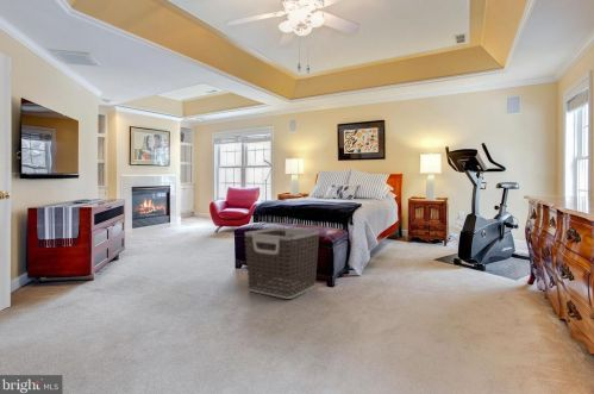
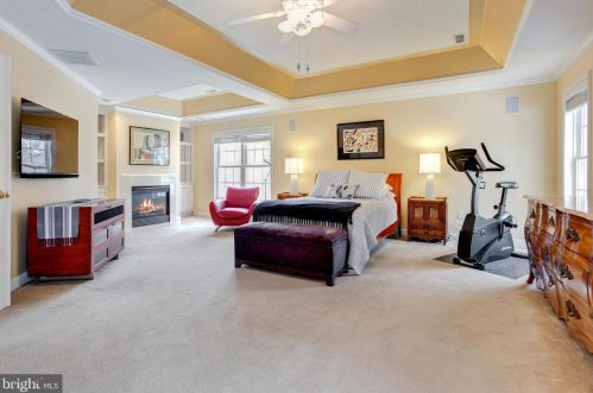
- clothes hamper [244,226,320,300]
